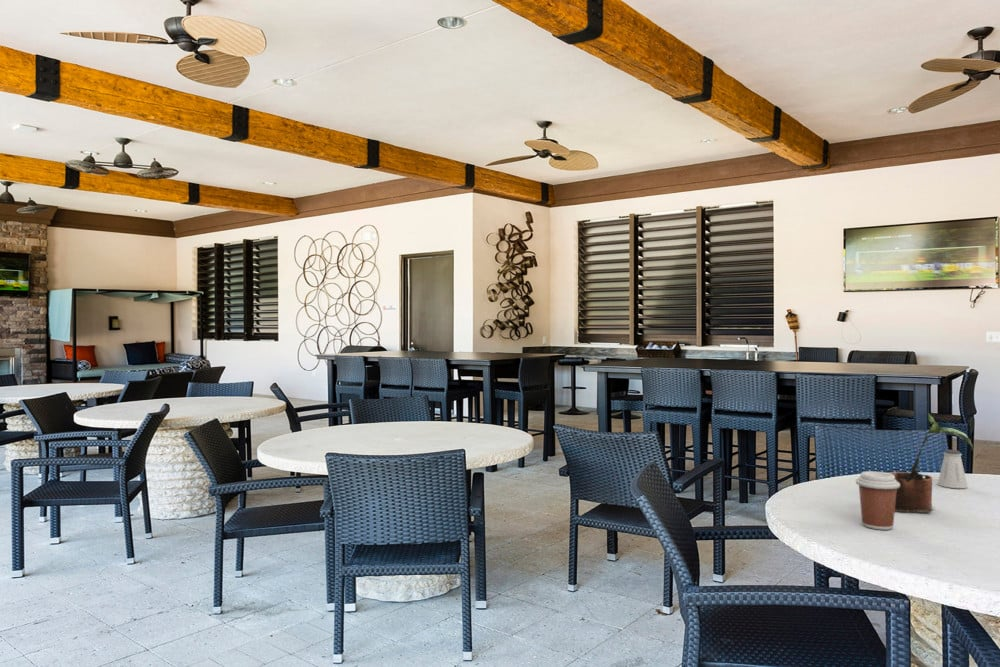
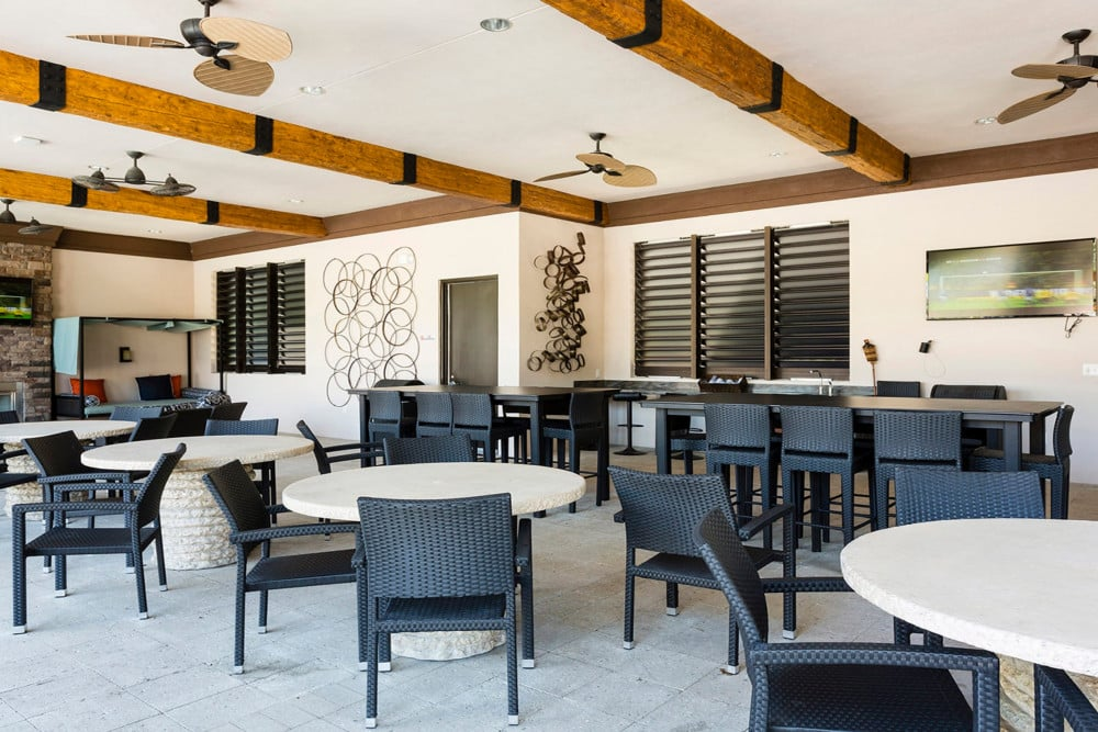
- coffee cup [855,470,900,531]
- potted plant [889,412,974,514]
- saltshaker [937,449,969,489]
